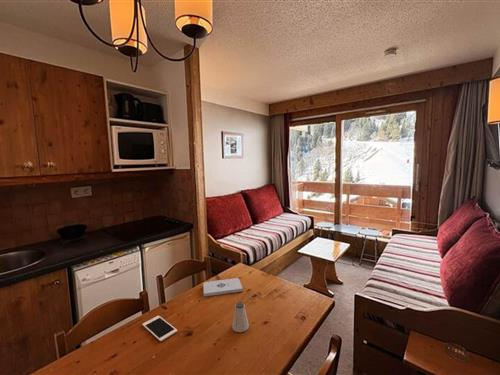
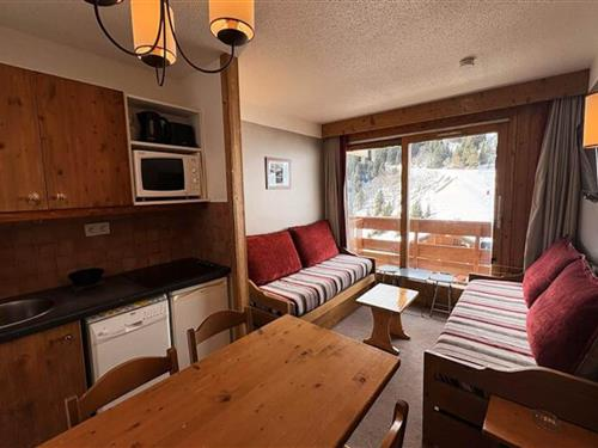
- saltshaker [231,301,250,333]
- cell phone [141,315,178,342]
- notepad [202,277,244,298]
